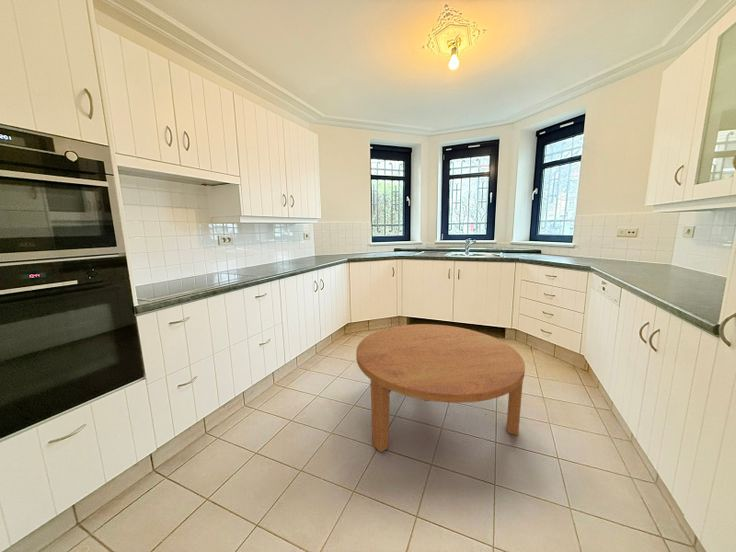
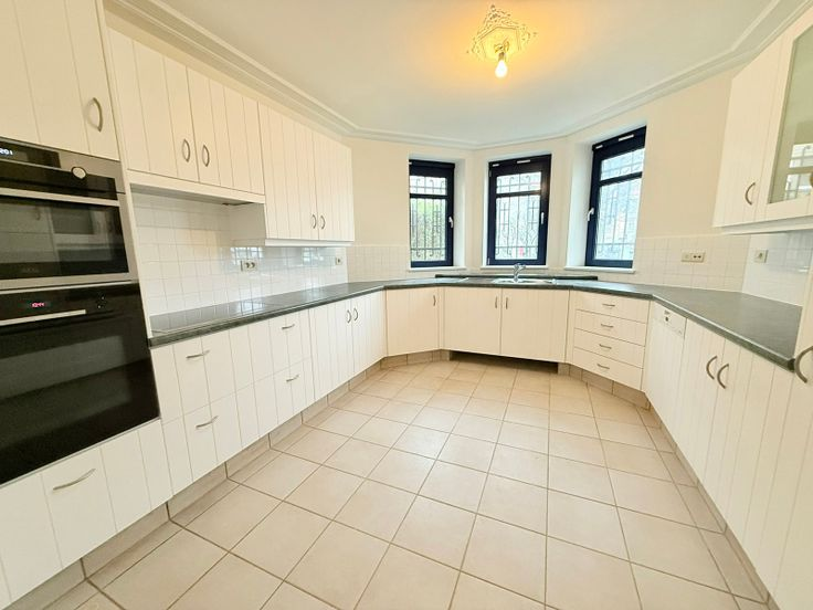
- coffee table [355,323,526,453]
